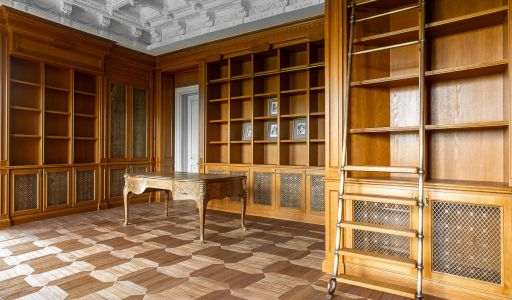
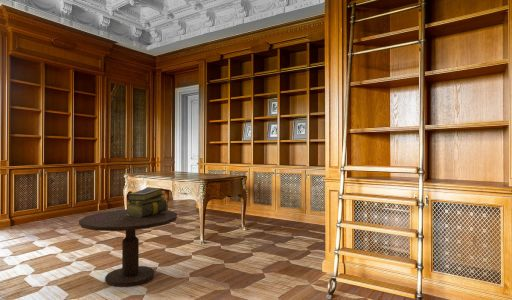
+ side table [78,208,178,288]
+ stack of books [125,187,168,218]
